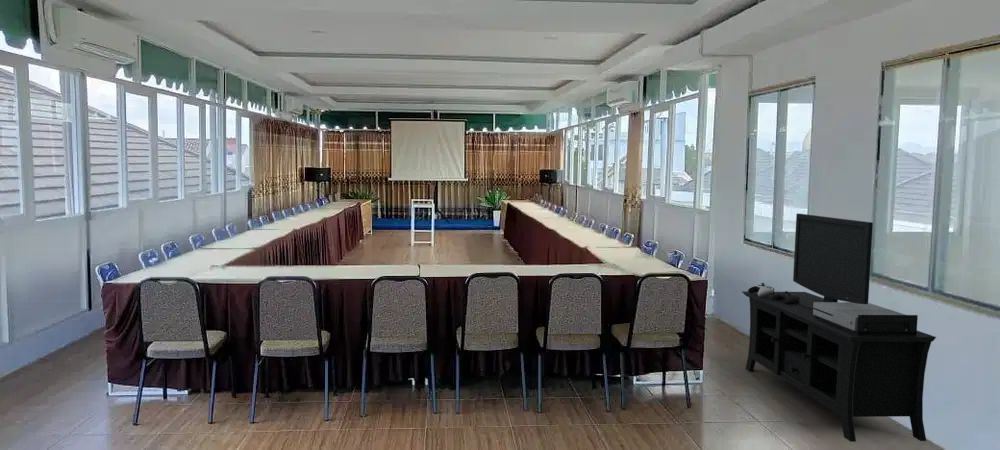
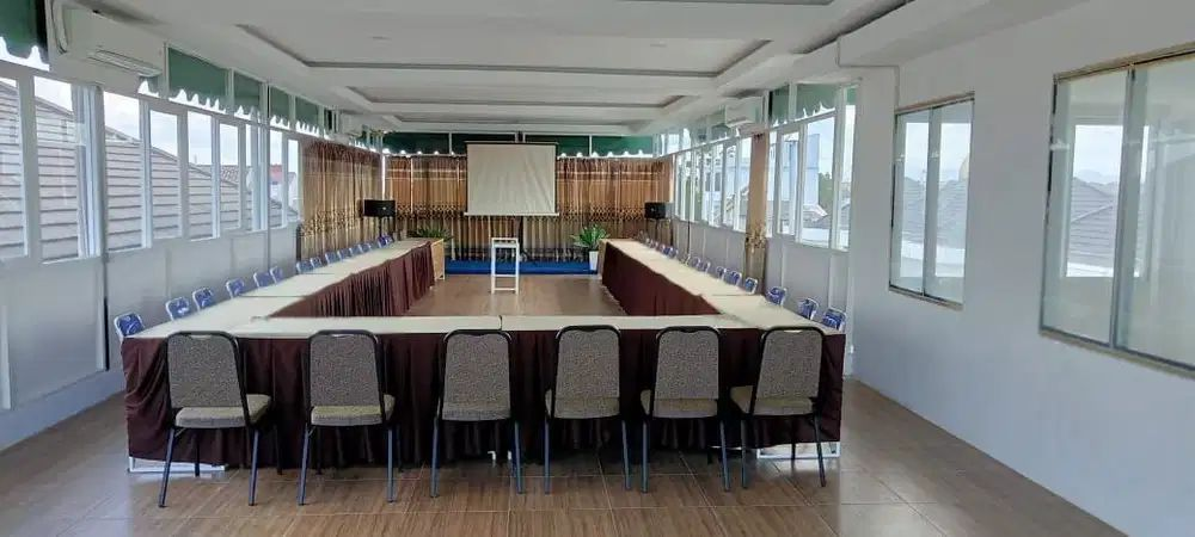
- media console [741,212,937,443]
